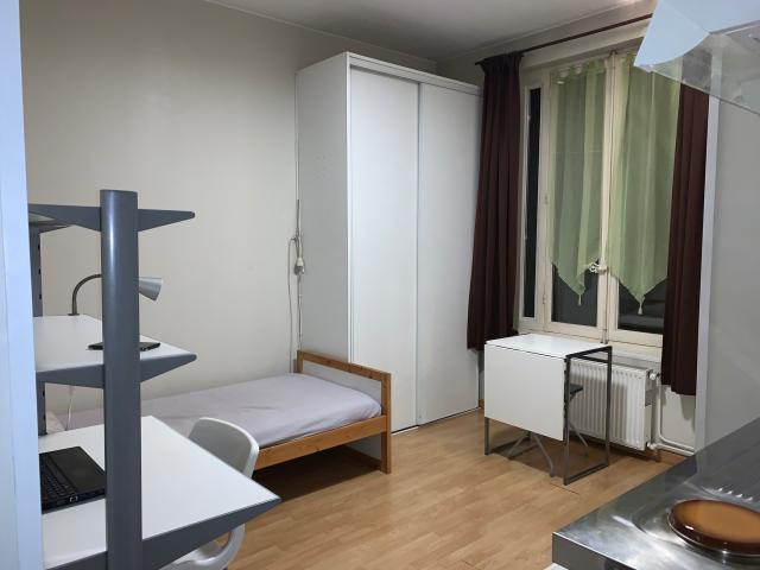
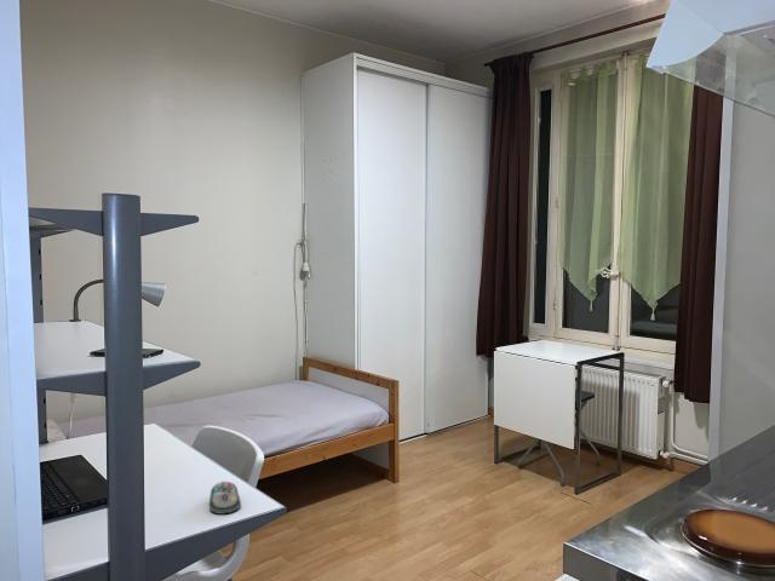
+ computer mouse [208,481,241,516]
